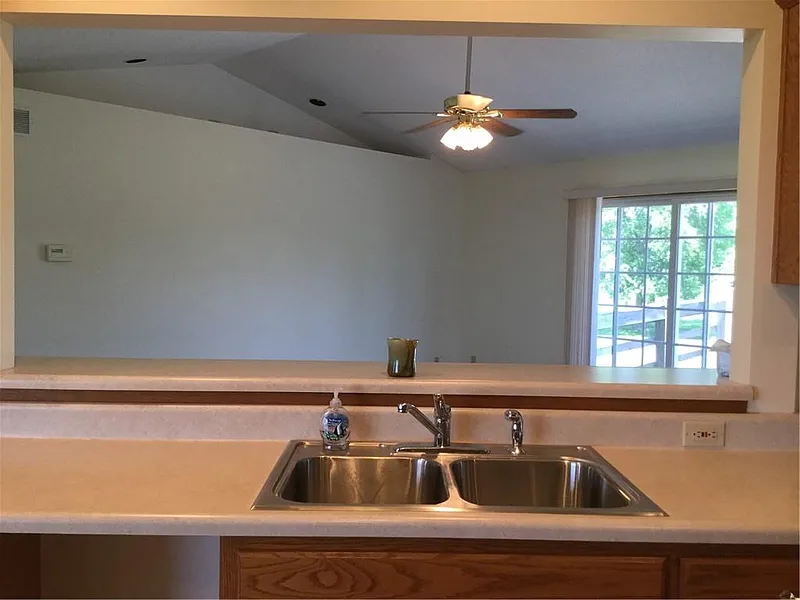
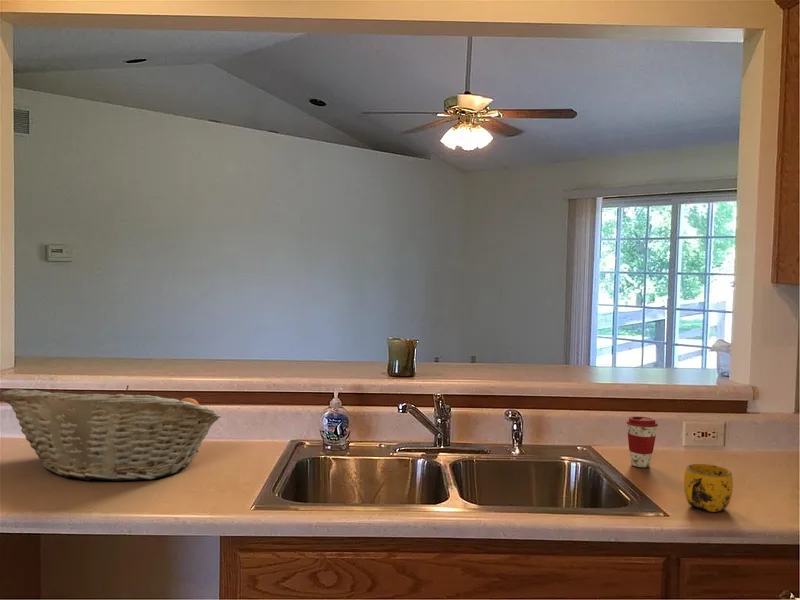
+ mug [683,463,734,513]
+ fruit basket [0,385,222,482]
+ coffee cup [626,415,659,468]
